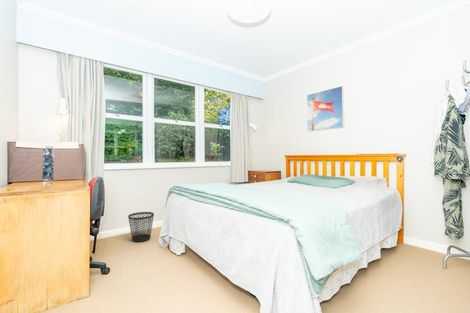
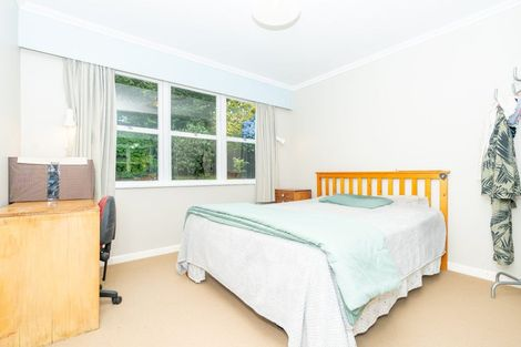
- wastebasket [127,211,155,243]
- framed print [306,85,345,133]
